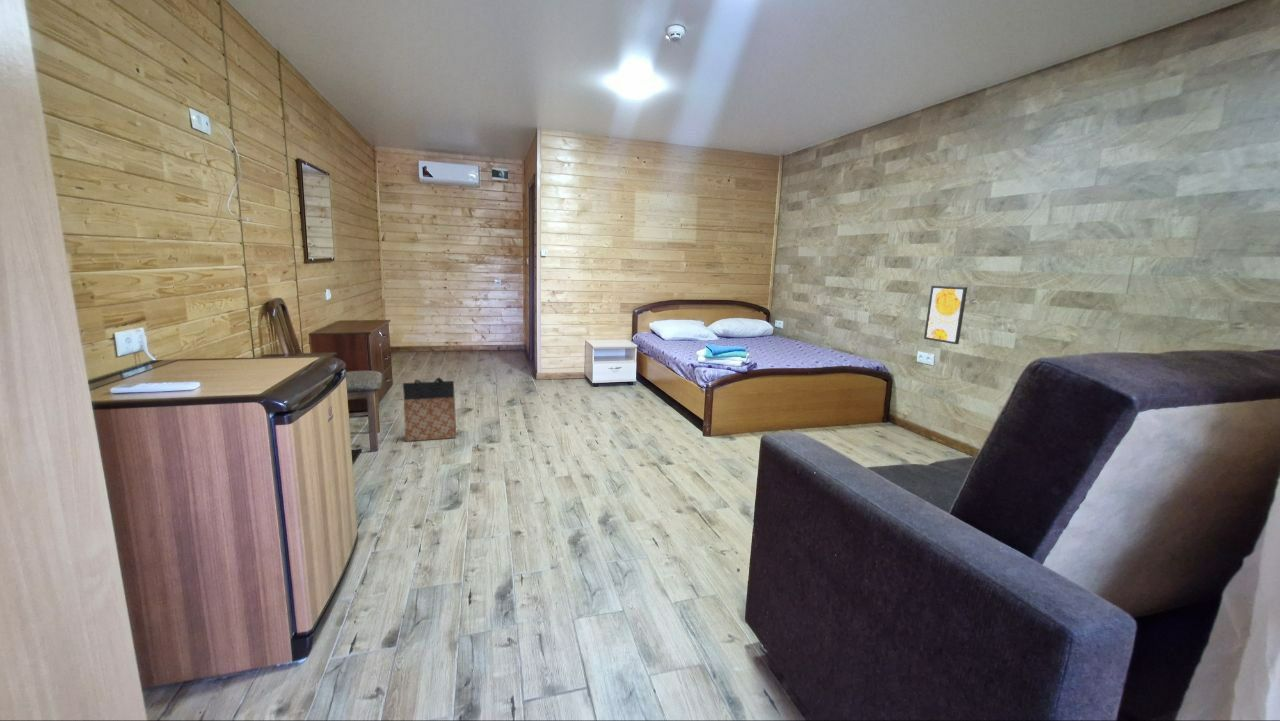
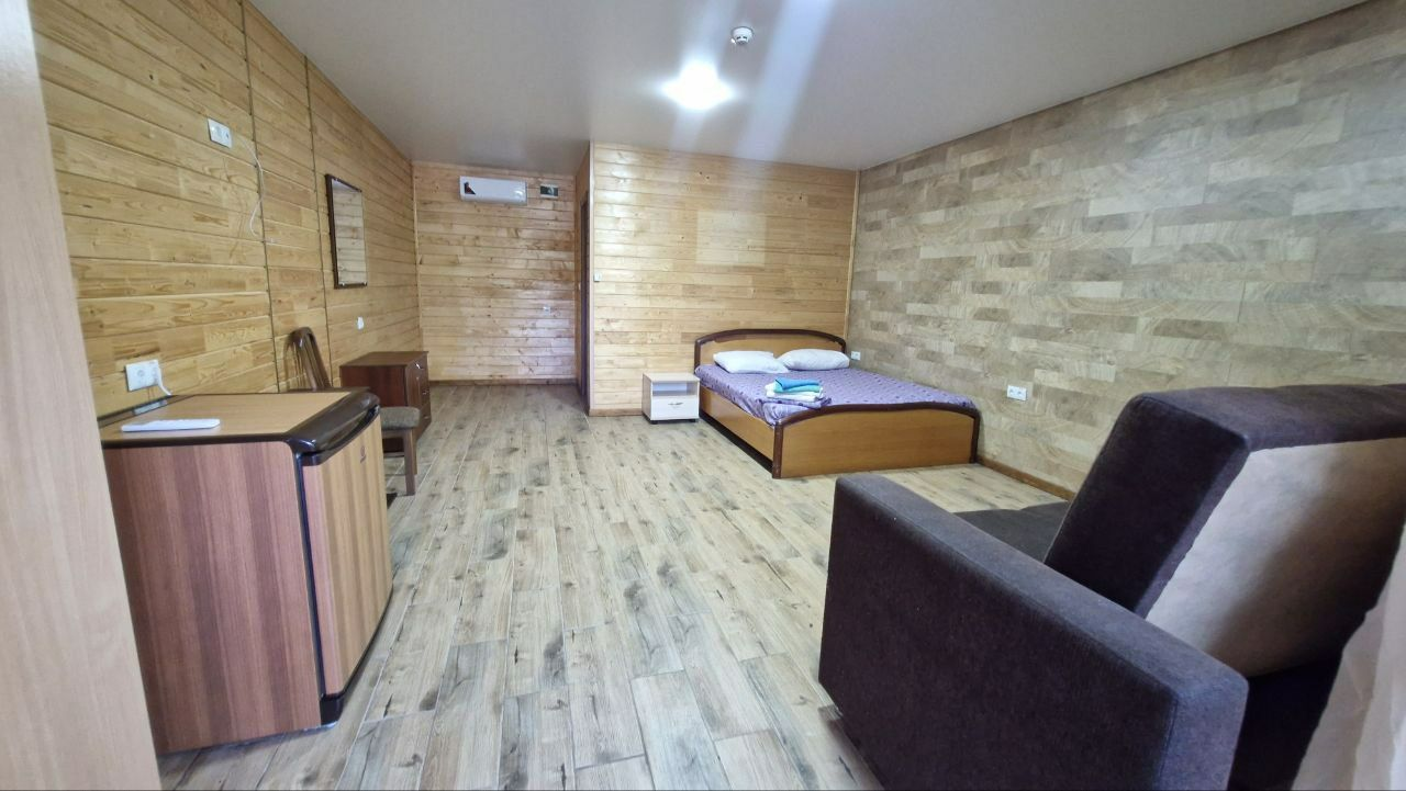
- bag [402,376,457,443]
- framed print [923,285,968,345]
